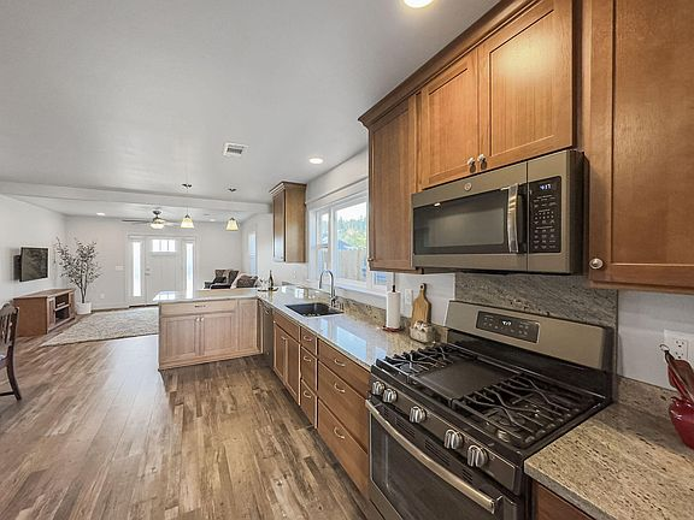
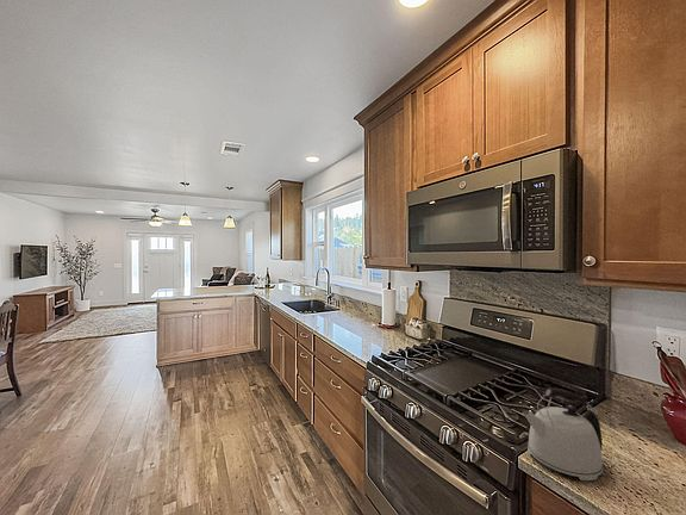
+ kettle [522,386,604,482]
